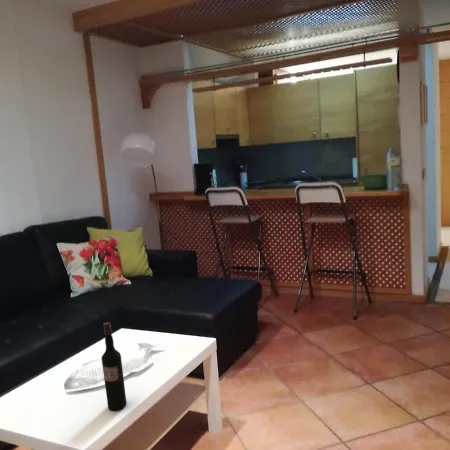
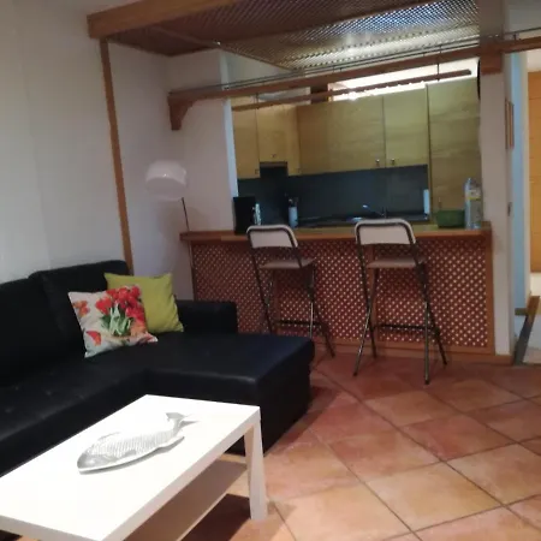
- wine bottle [100,321,128,411]
